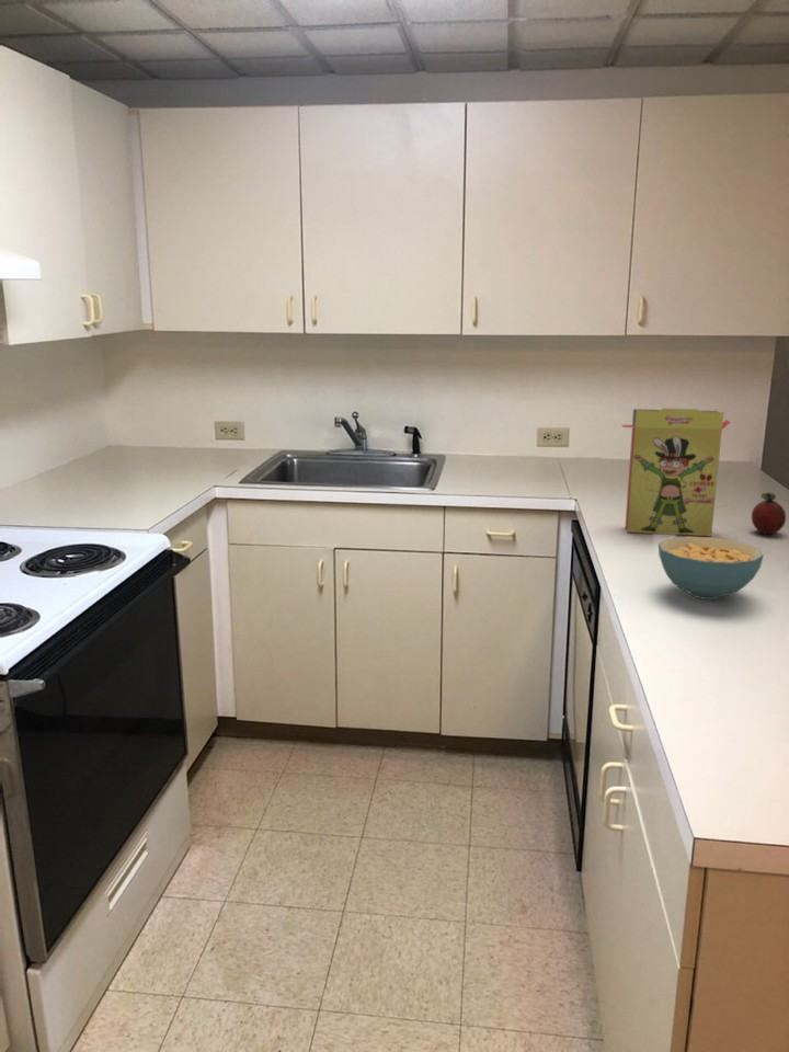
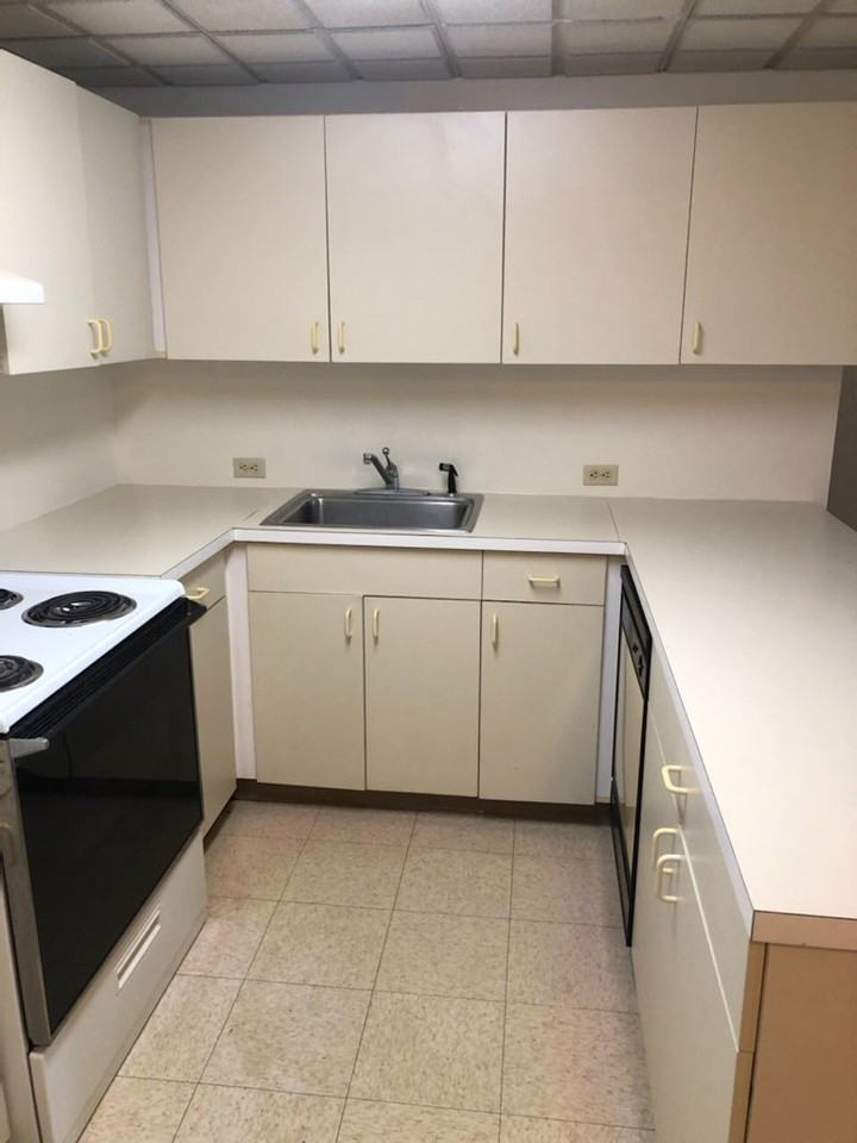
- cereal box [620,408,732,537]
- cereal bowl [658,536,765,601]
- fruit [751,491,787,535]
